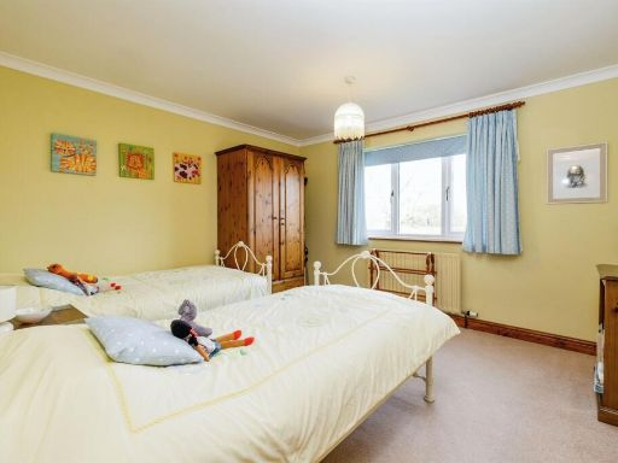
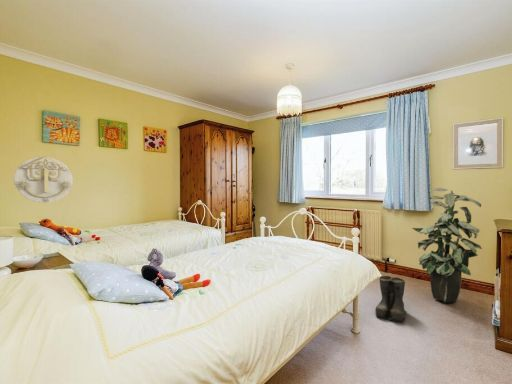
+ boots [374,275,406,323]
+ indoor plant [411,187,483,304]
+ wall decoration [13,155,74,204]
